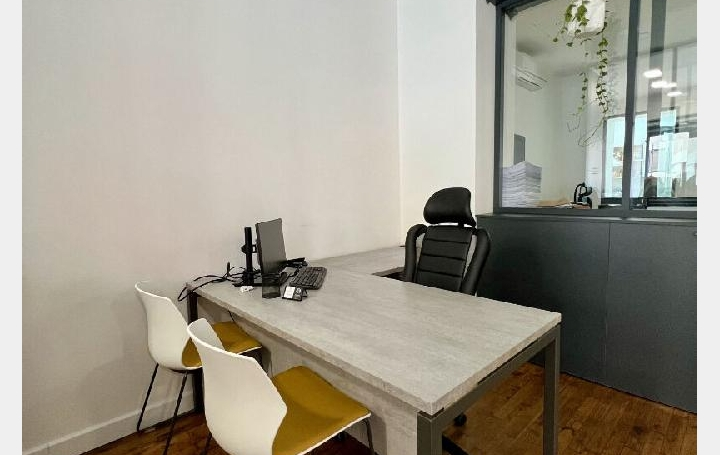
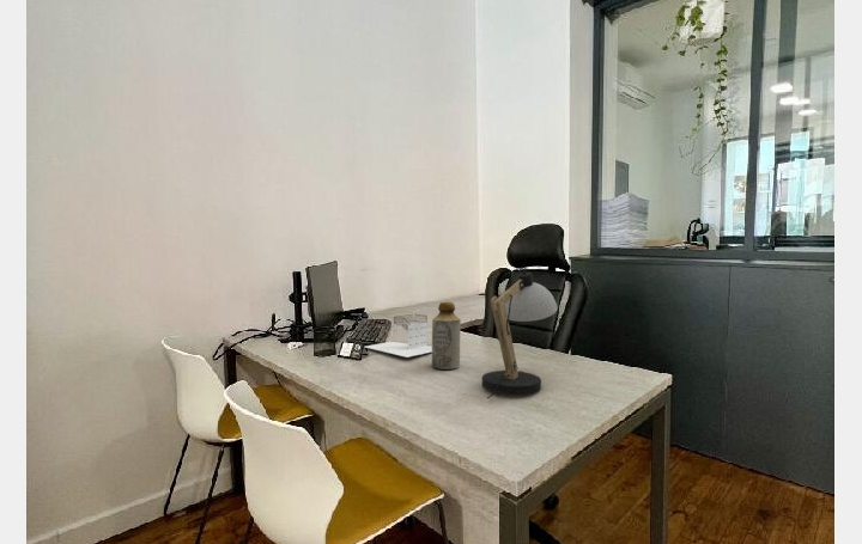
+ architectural model [365,313,432,359]
+ bottle [431,300,462,371]
+ desk lamp [481,267,559,401]
